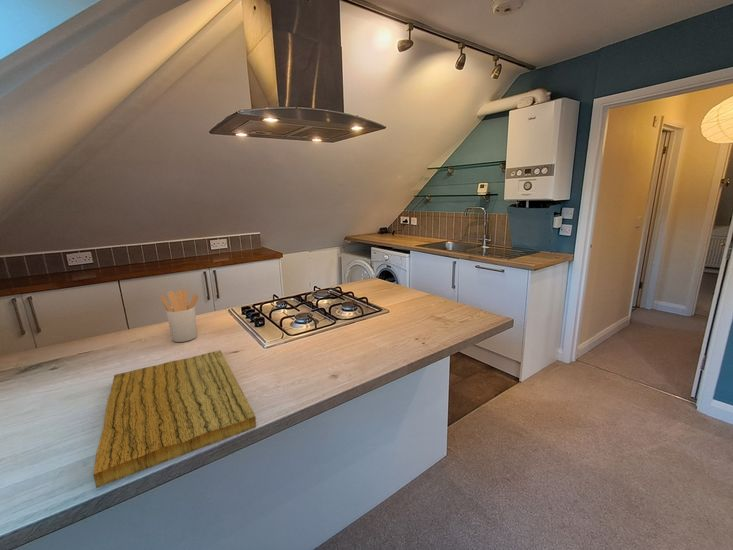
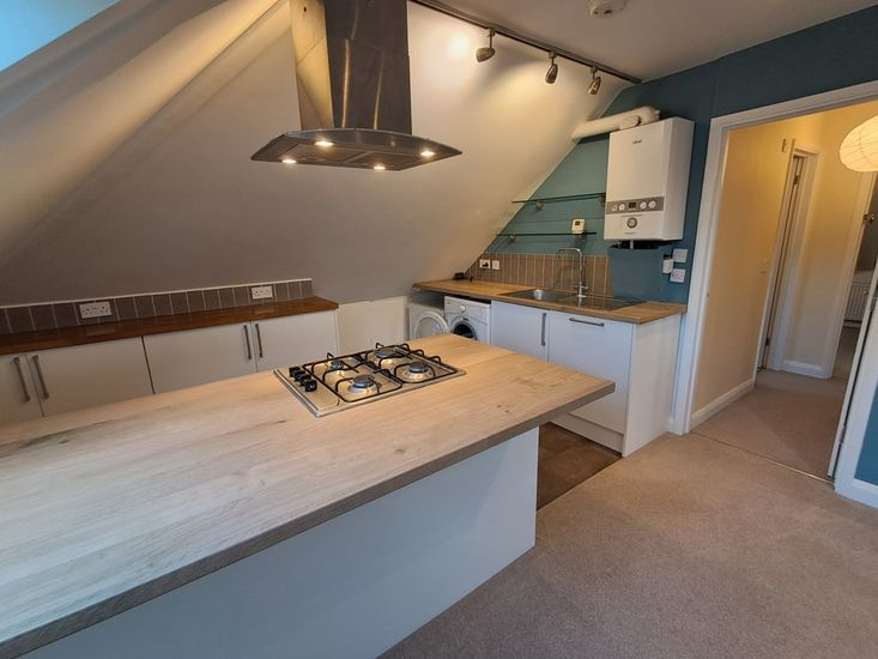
- utensil holder [160,289,200,343]
- cutting board [92,349,257,489]
